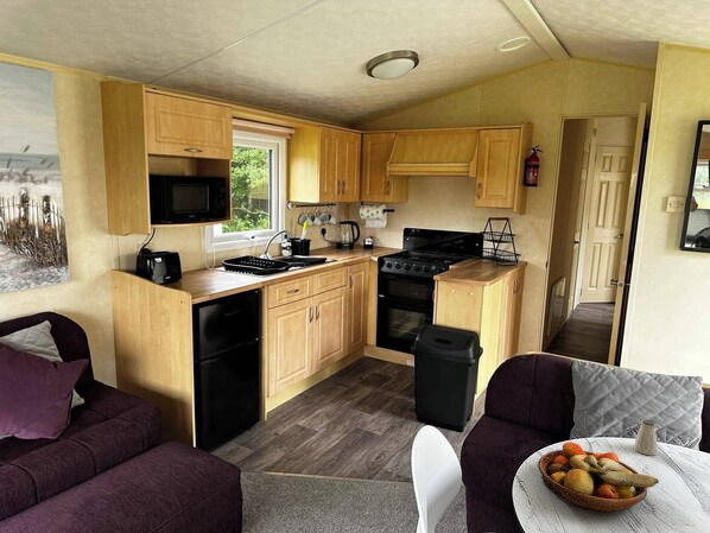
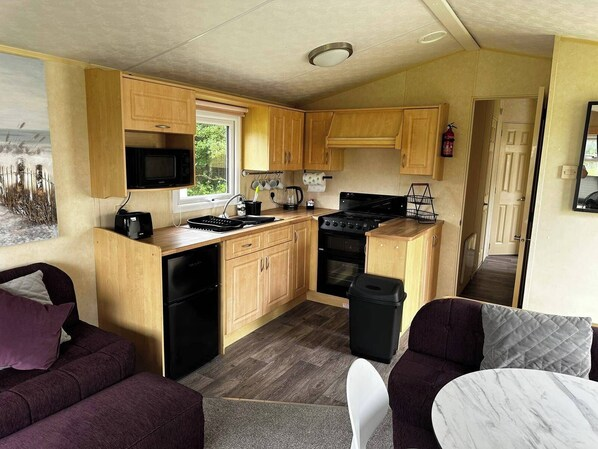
- fruit bowl [537,440,660,513]
- saltshaker [632,418,659,456]
